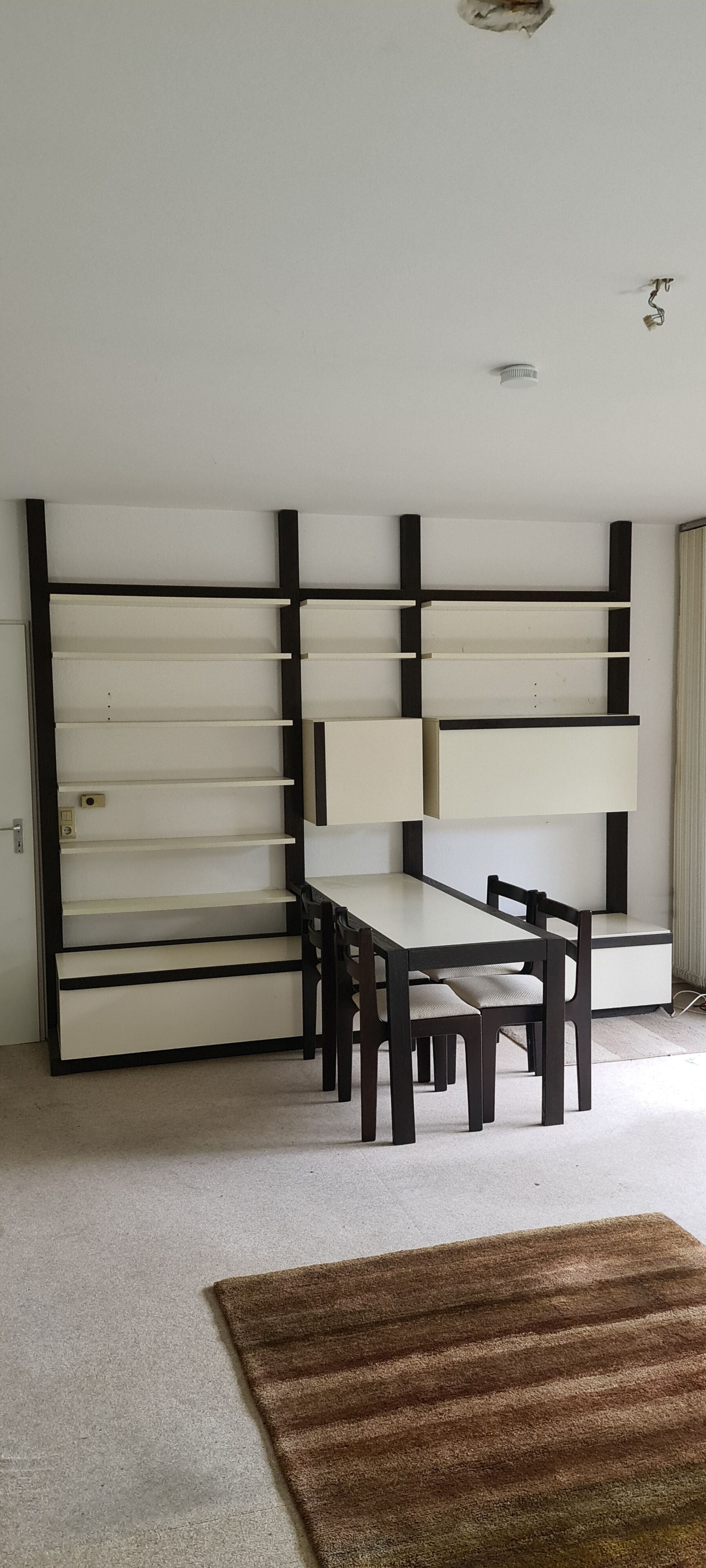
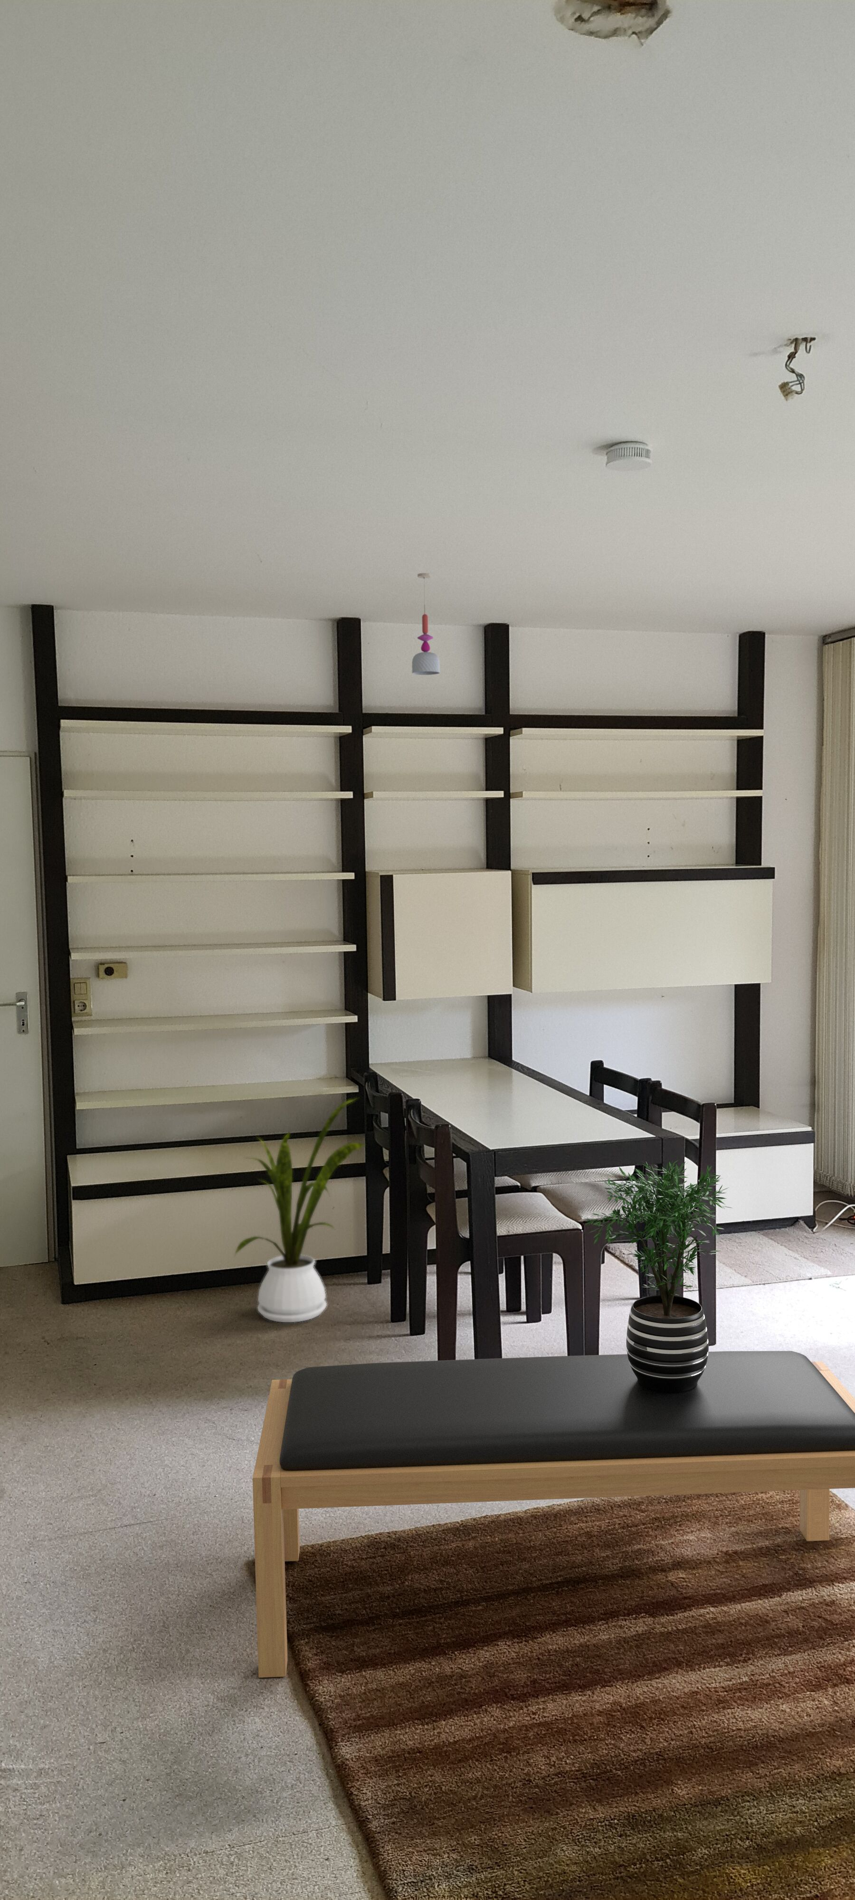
+ pendant light [412,572,441,675]
+ potted plant [584,1160,734,1392]
+ house plant [234,1098,366,1323]
+ bench [252,1350,855,1678]
